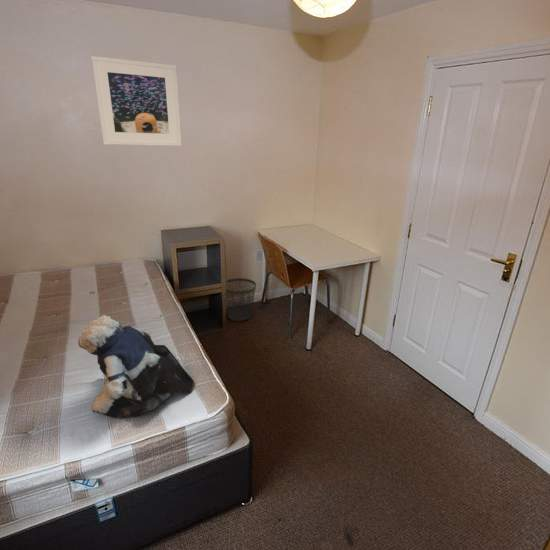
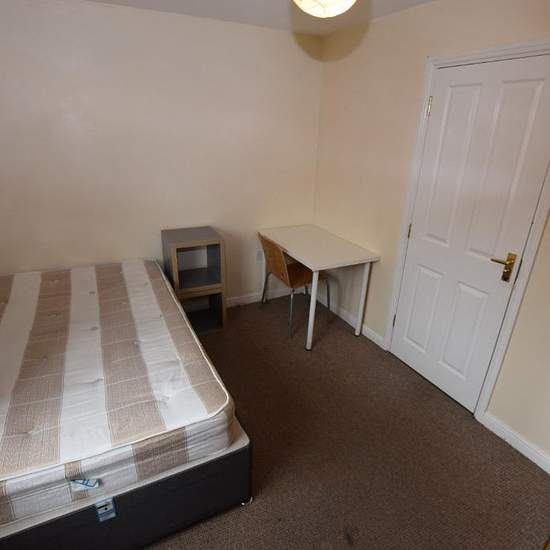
- teddy bear [77,314,196,419]
- wastebasket [225,277,257,322]
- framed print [90,55,183,147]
